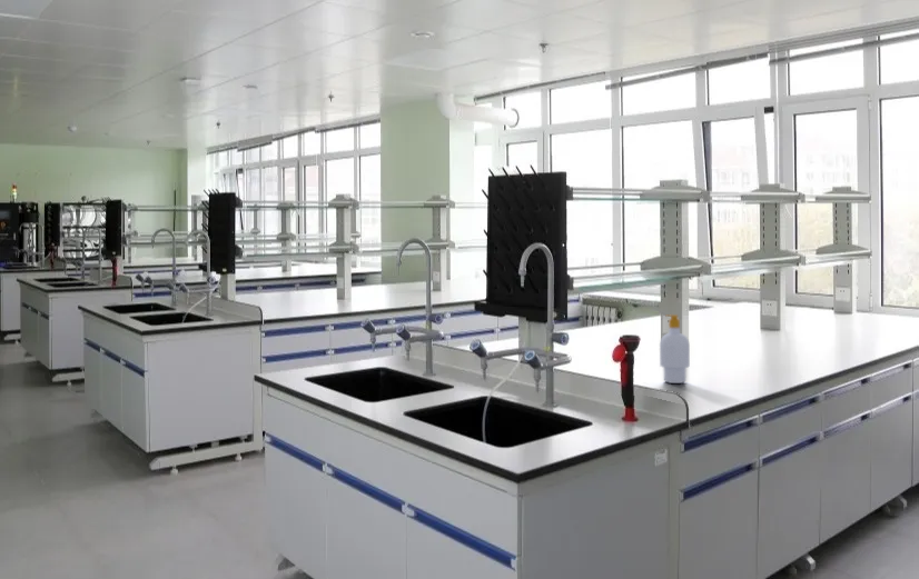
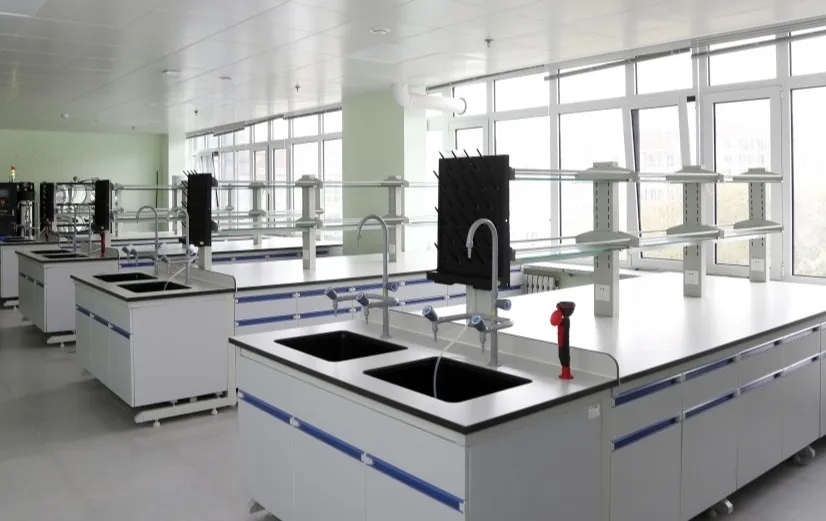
- soap bottle [659,313,691,385]
